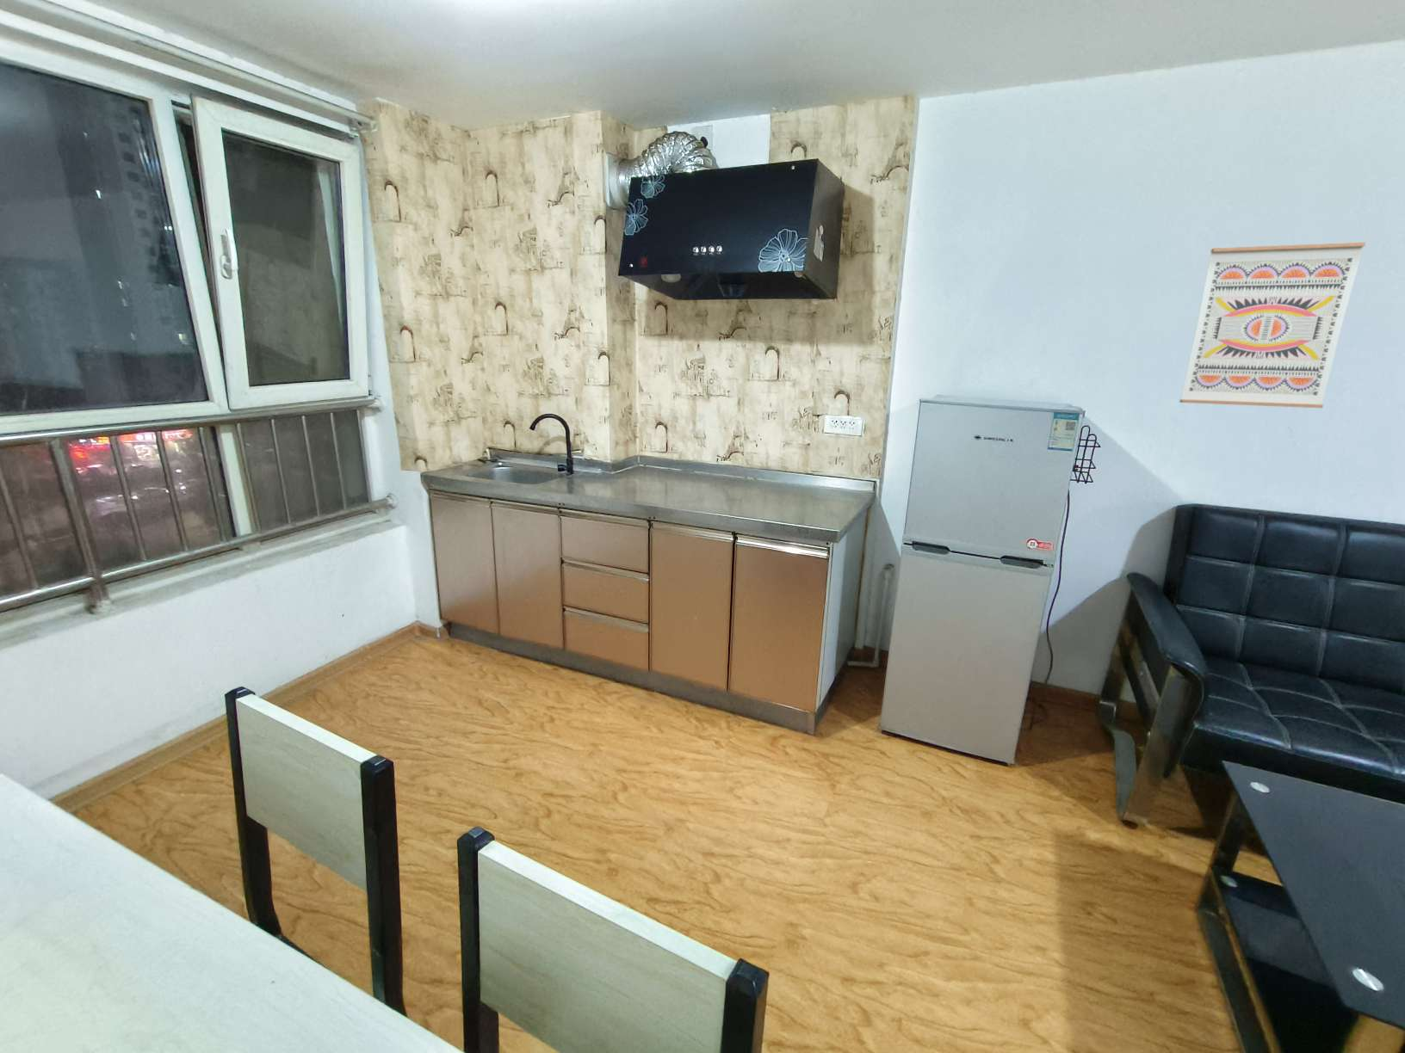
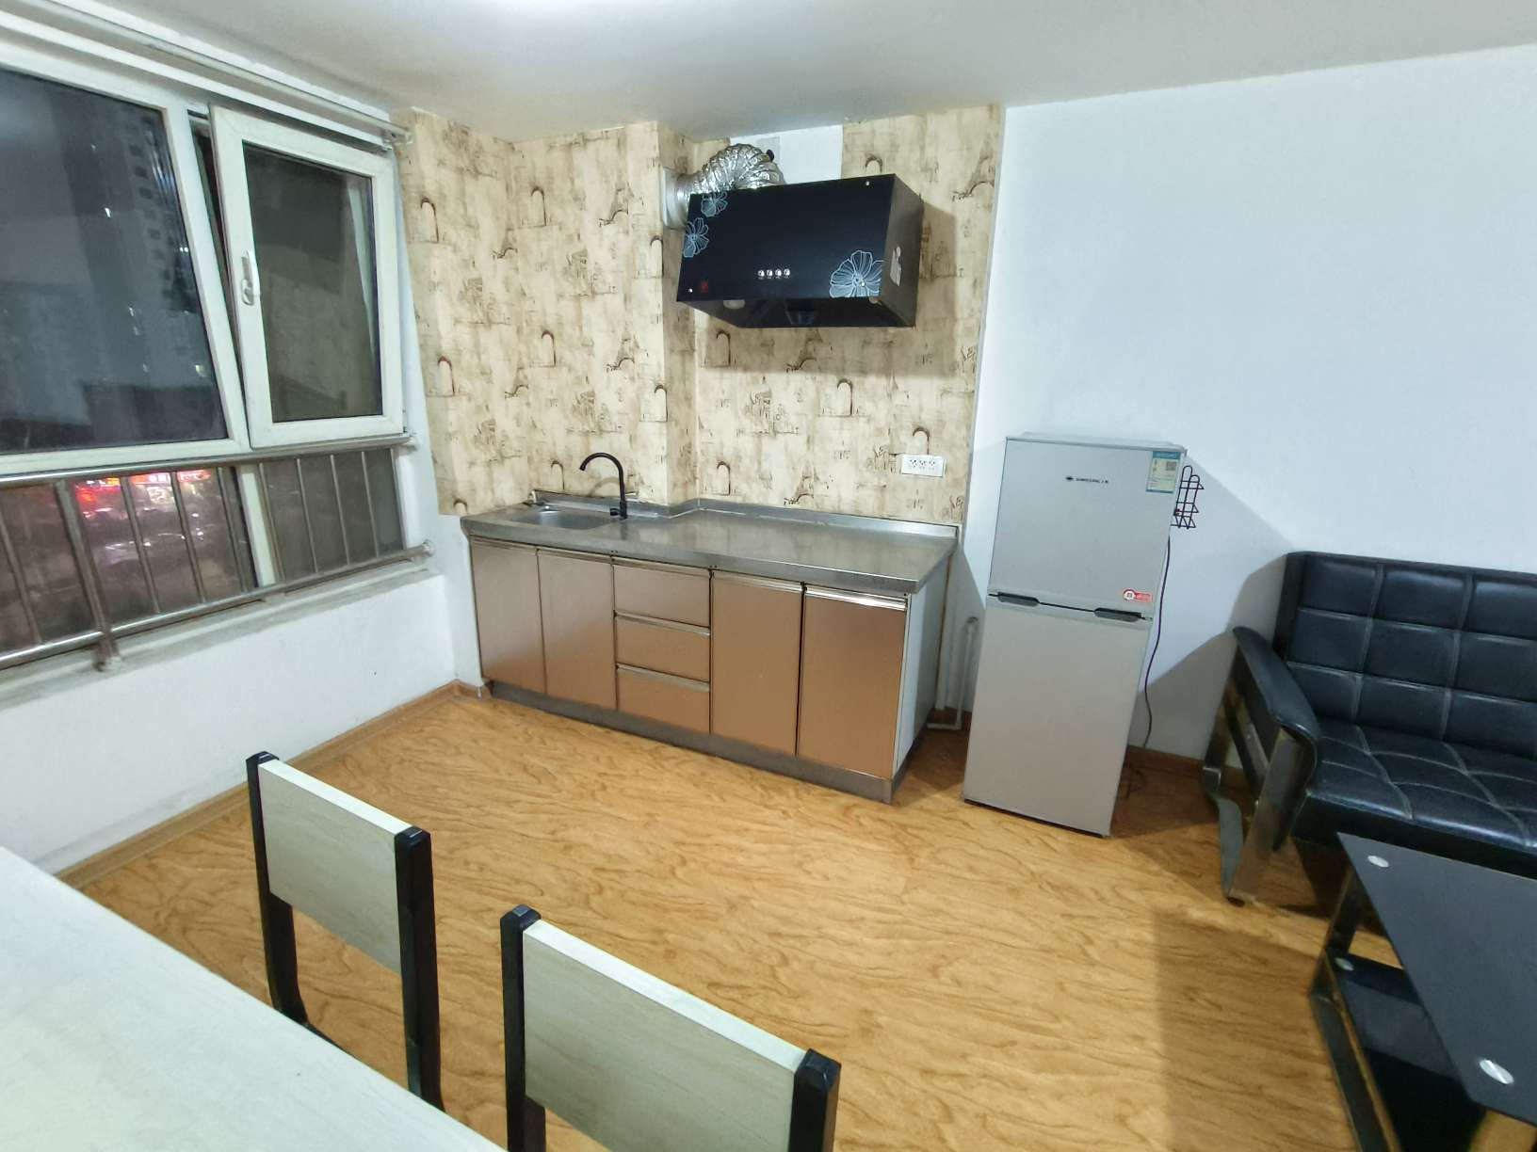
- wall art [1178,242,1366,408]
